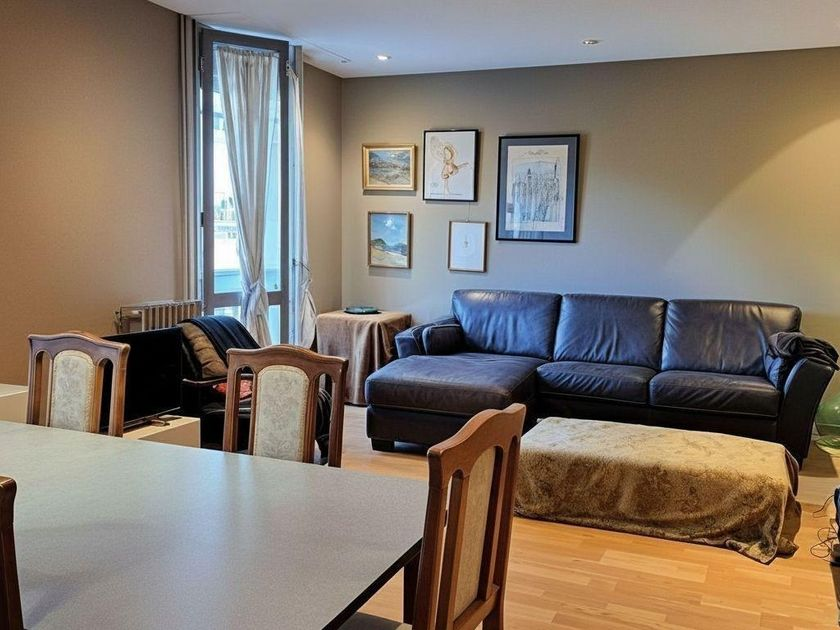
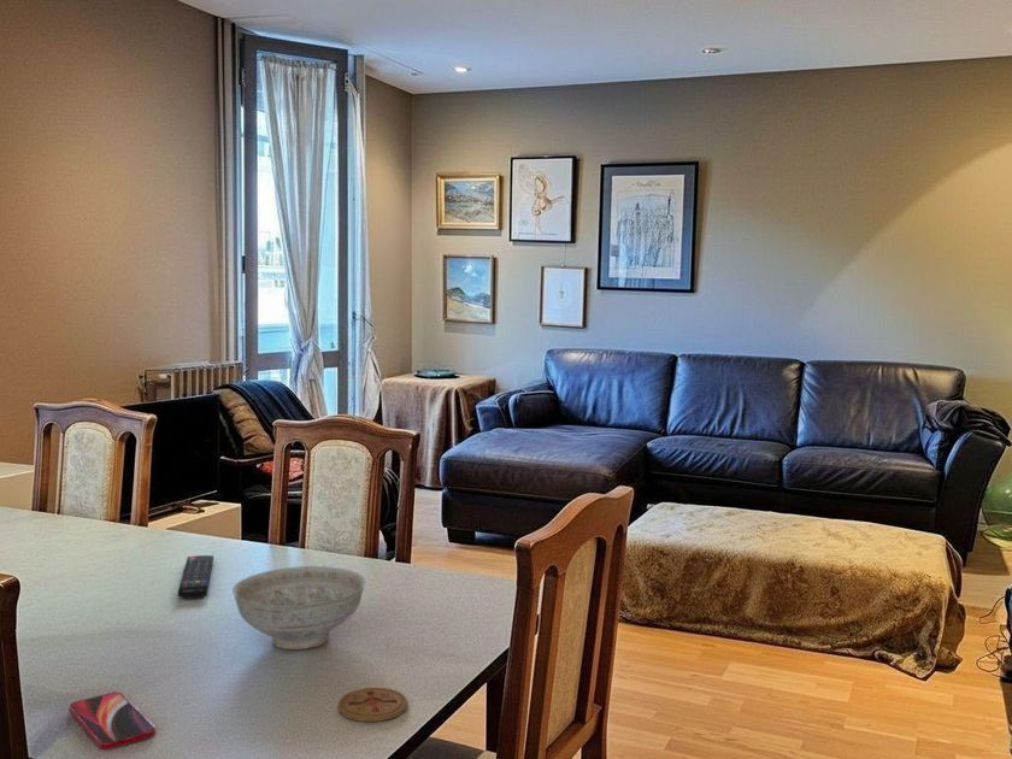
+ remote control [177,554,214,600]
+ coaster [337,687,408,723]
+ smartphone [67,690,157,751]
+ decorative bowl [231,565,367,651]
